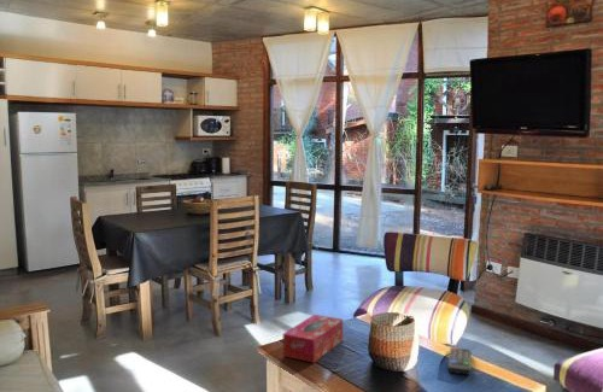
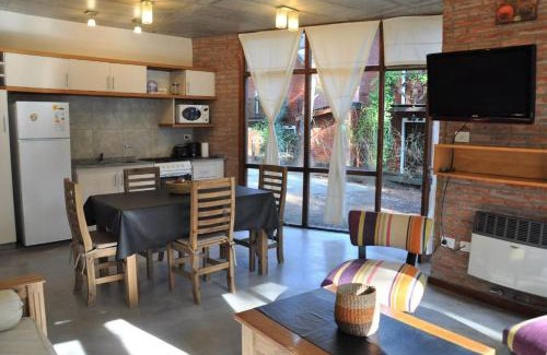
- tissue box [282,314,344,364]
- remote control [447,346,473,376]
